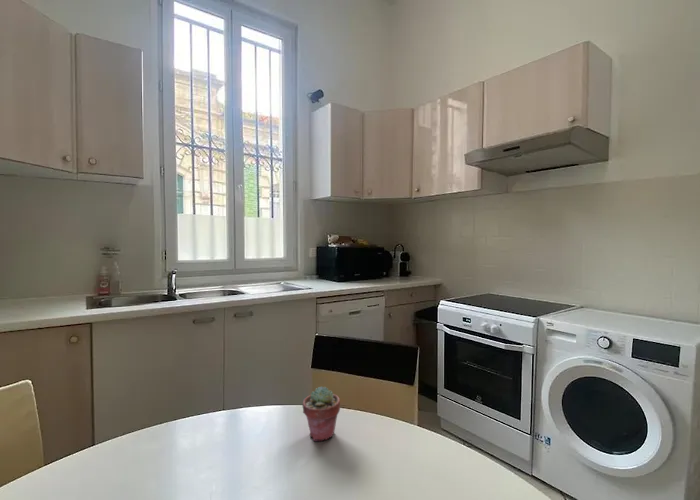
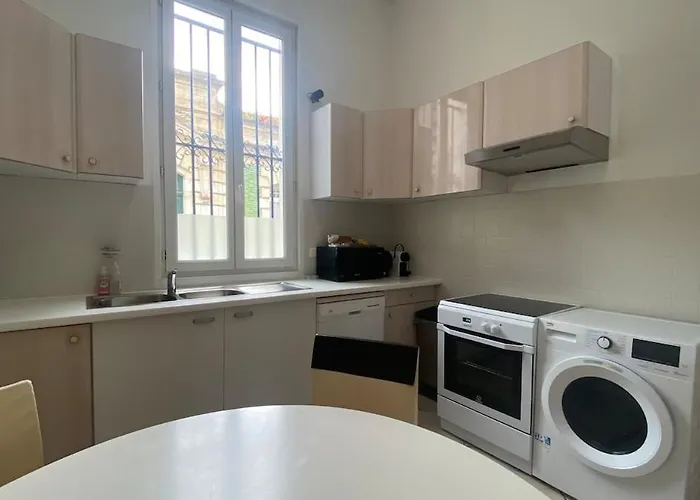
- potted succulent [301,386,341,442]
